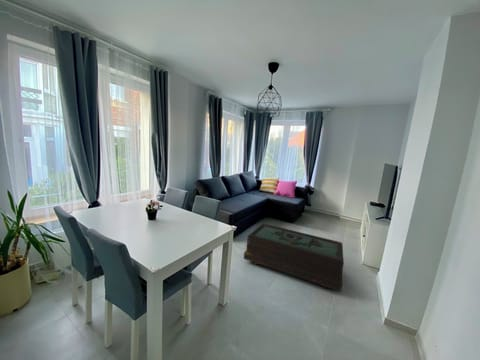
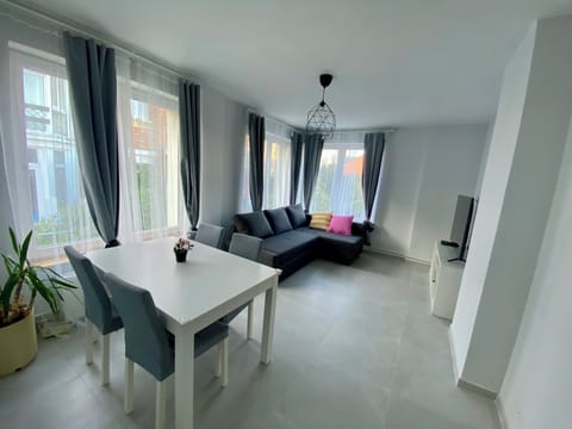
- coffee table [243,222,345,293]
